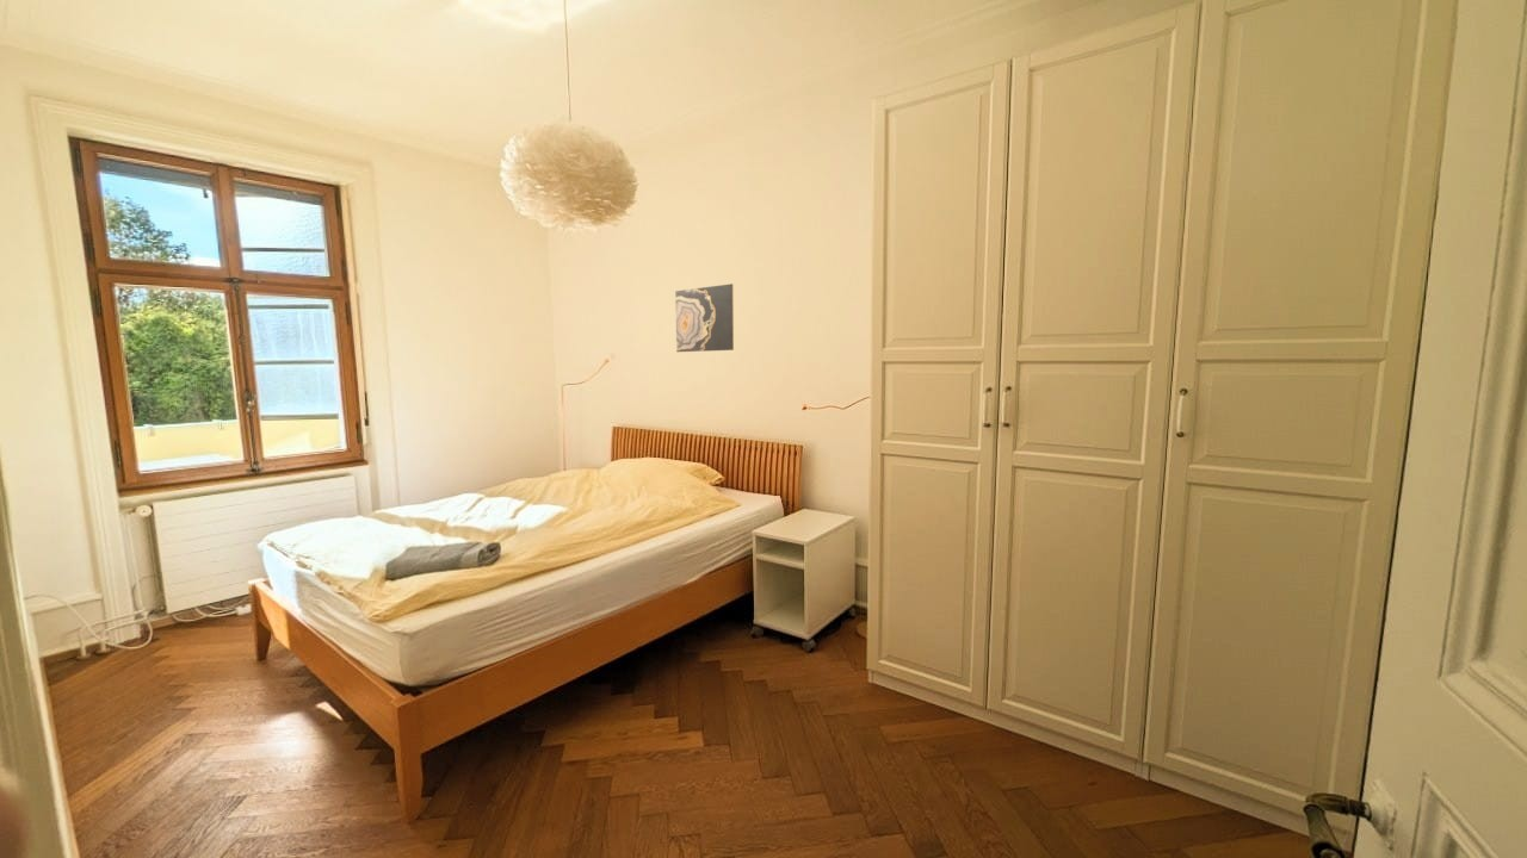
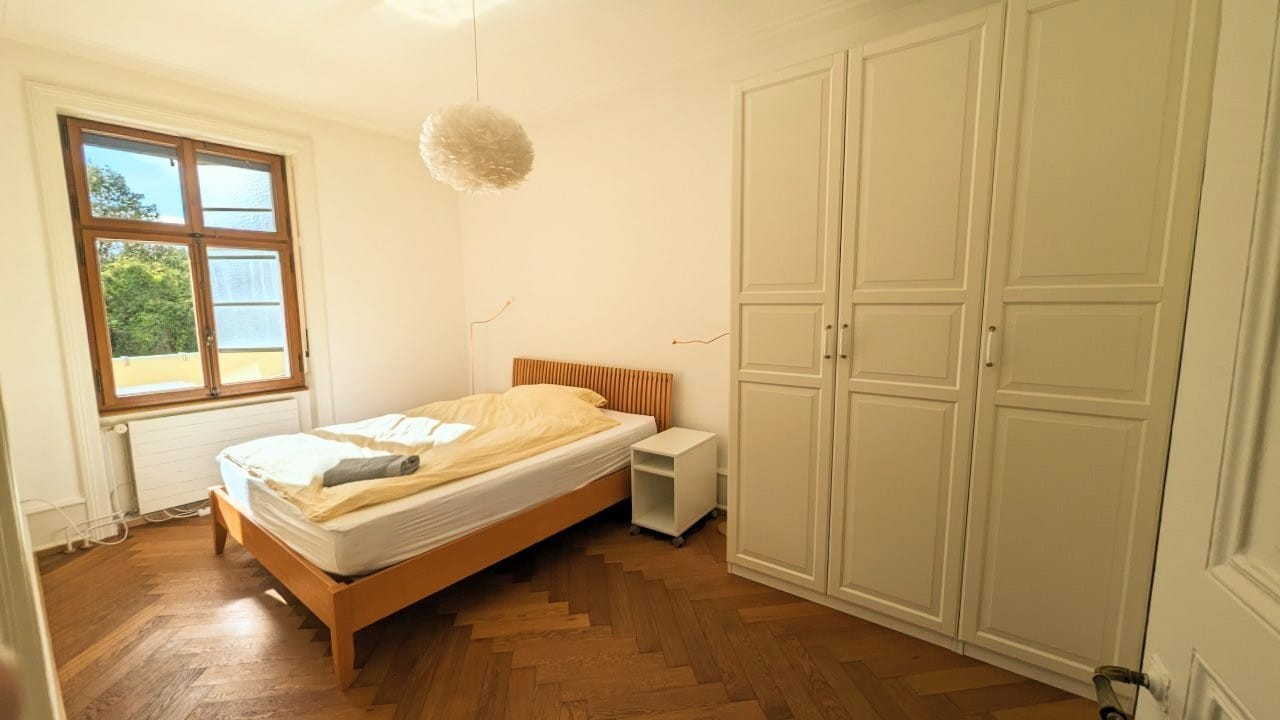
- wall art [674,282,735,353]
